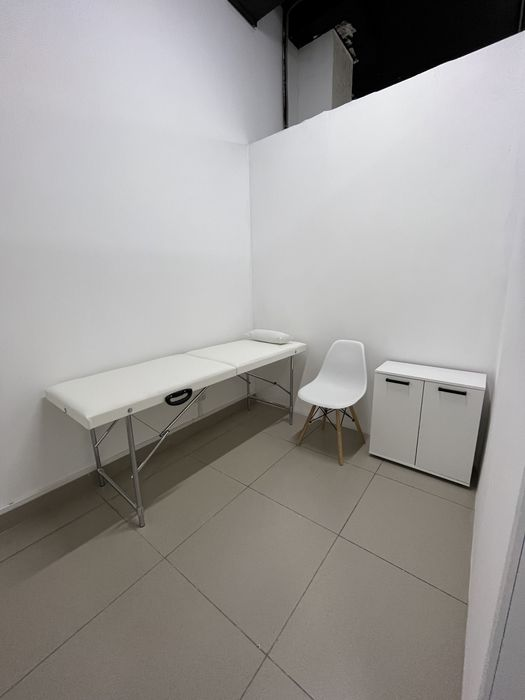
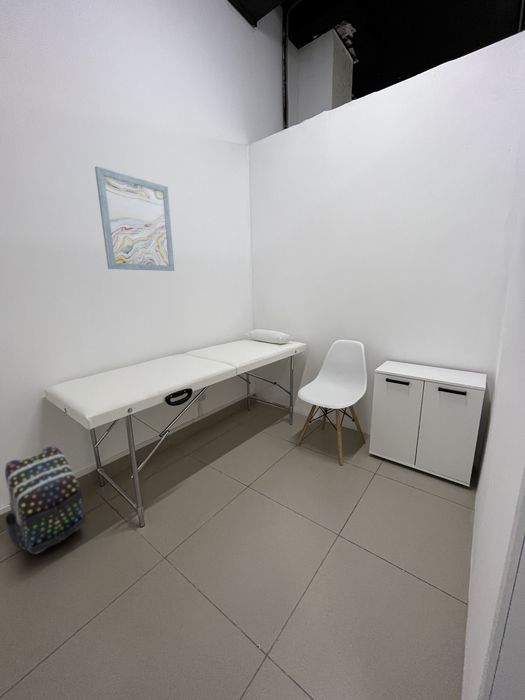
+ backpack [4,445,85,555]
+ wall art [94,165,175,272]
